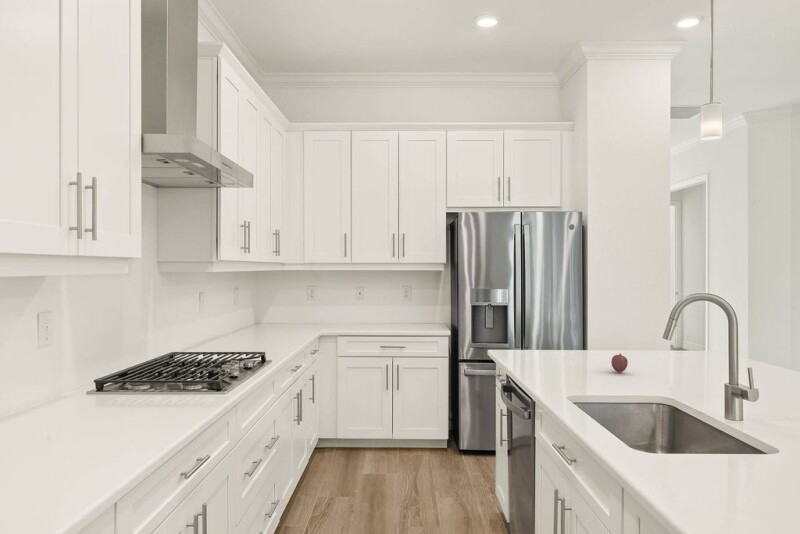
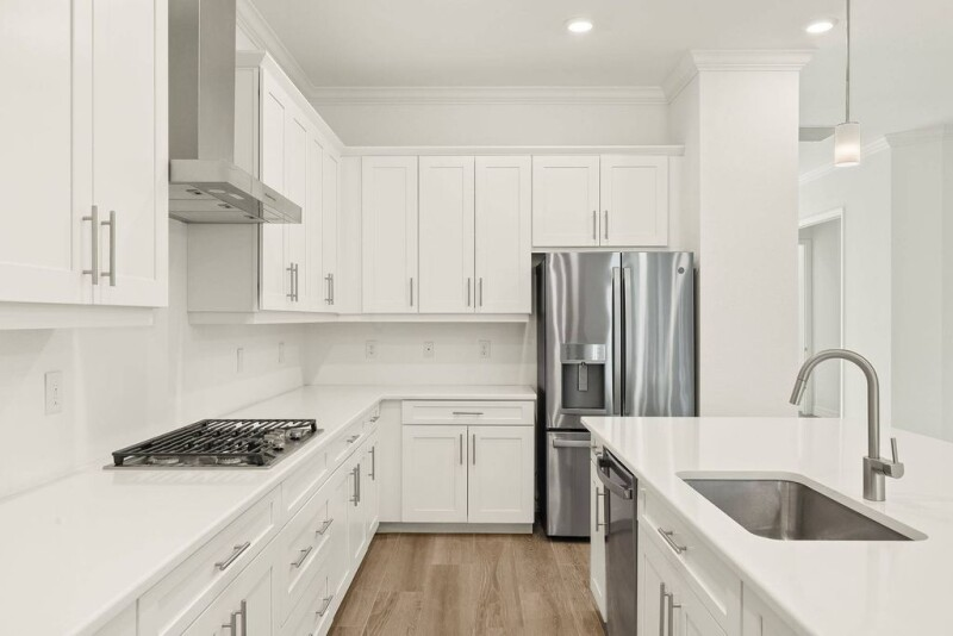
- fruit [610,352,629,373]
